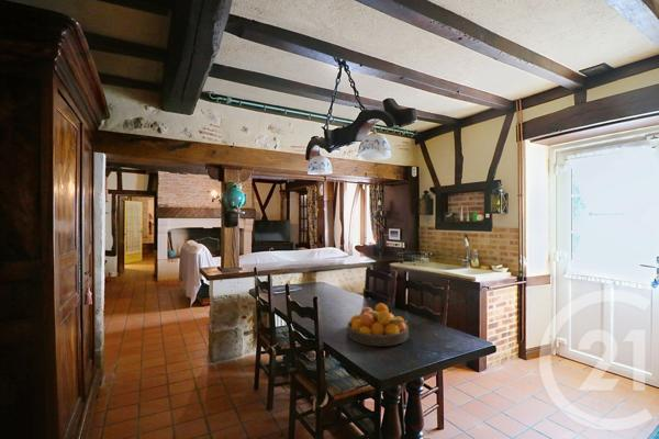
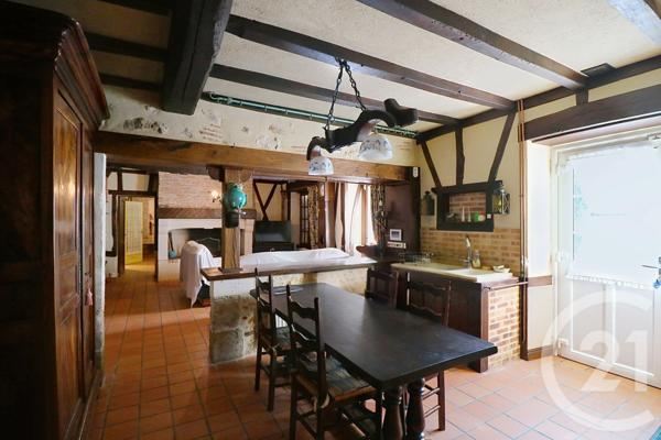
- fruit bowl [346,302,410,347]
